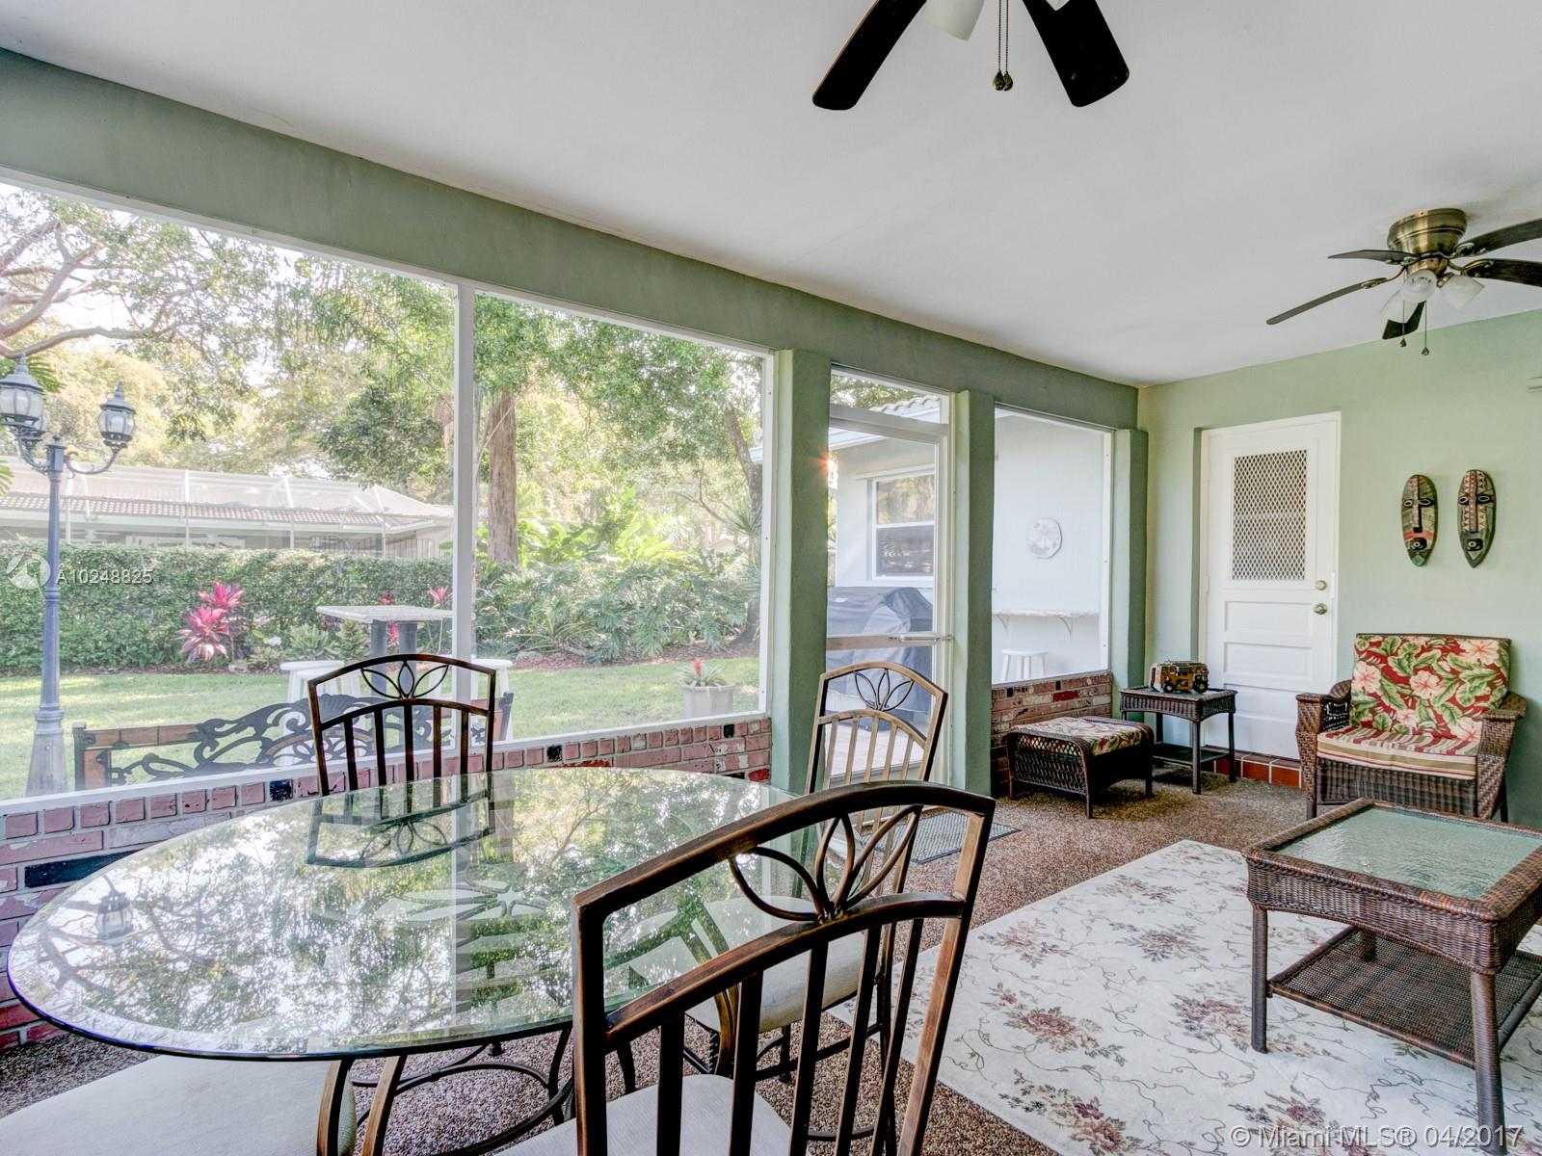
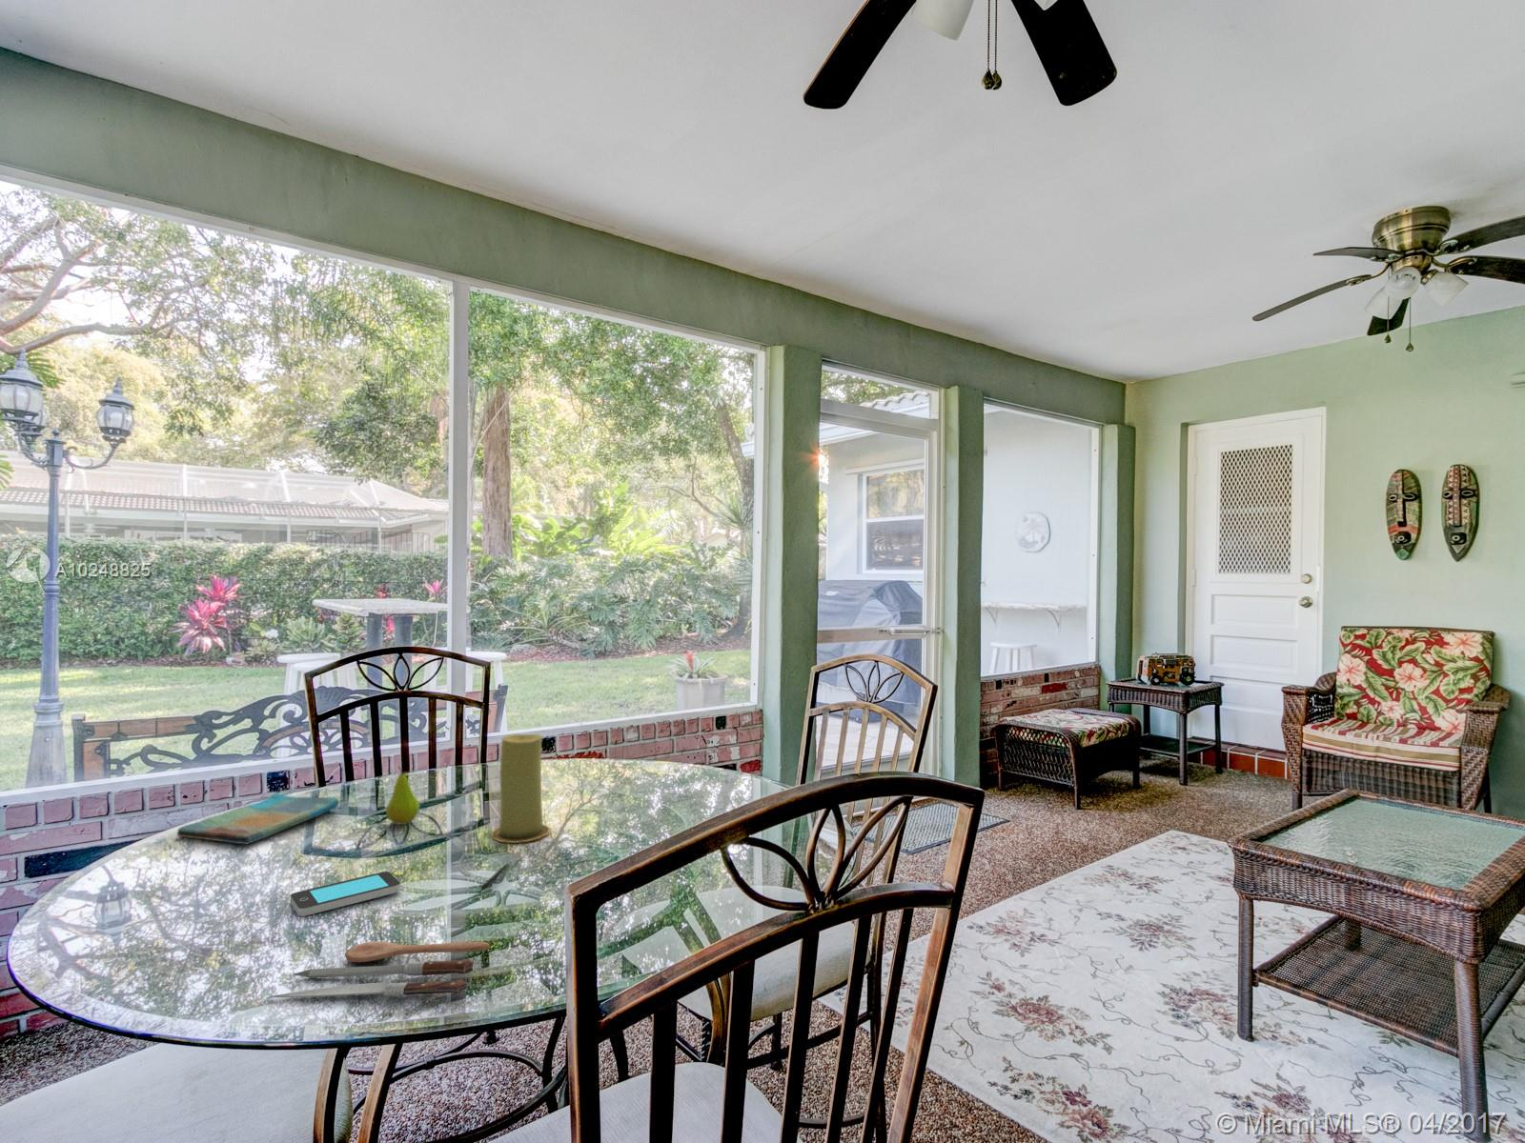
+ spoon [263,940,491,999]
+ dish towel [177,791,340,845]
+ fruit [385,766,420,826]
+ pen [479,861,512,892]
+ smartphone [289,870,401,917]
+ candle [491,734,551,844]
